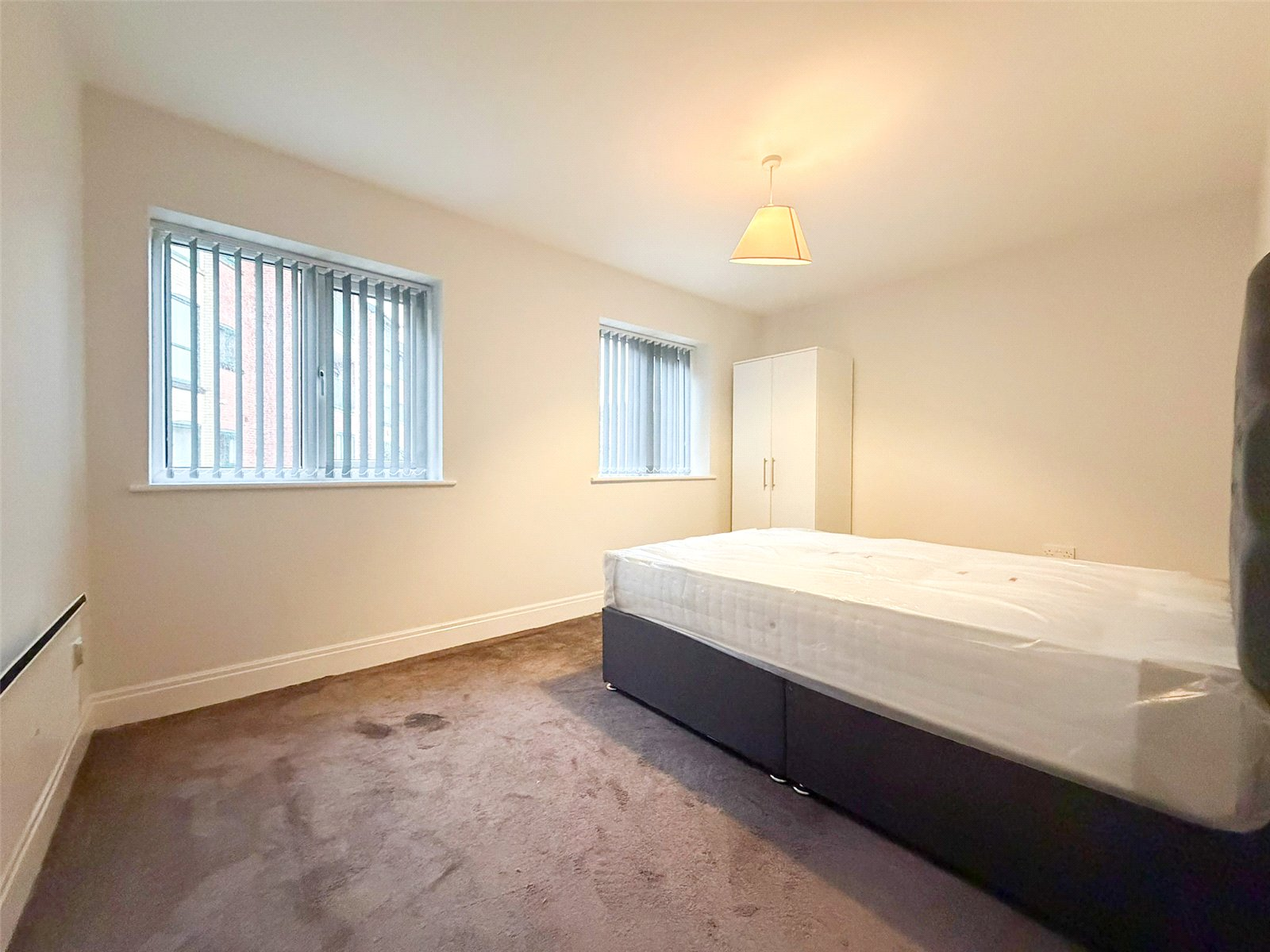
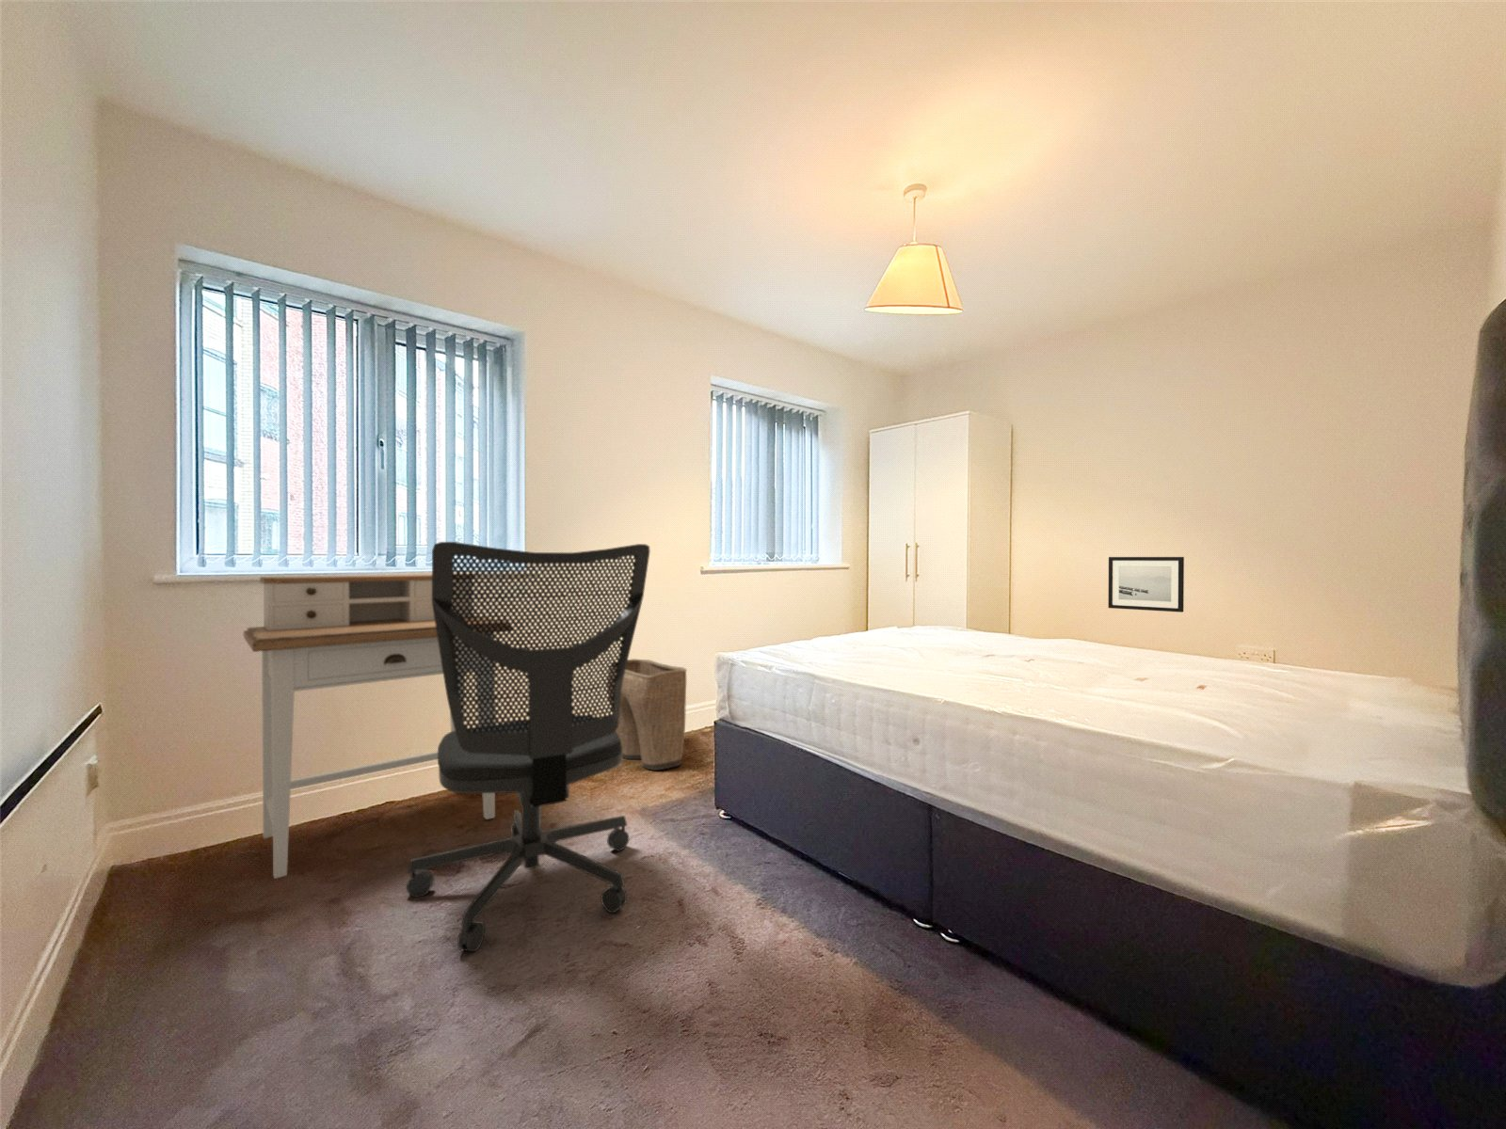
+ laundry basket [606,658,688,772]
+ wall art [1108,556,1185,613]
+ office chair [406,541,651,953]
+ desk [243,573,511,880]
